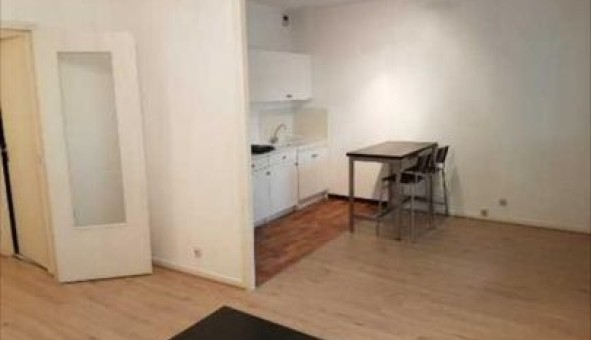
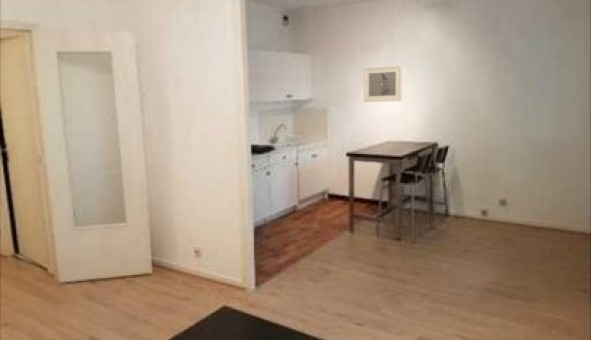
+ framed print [363,64,403,103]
